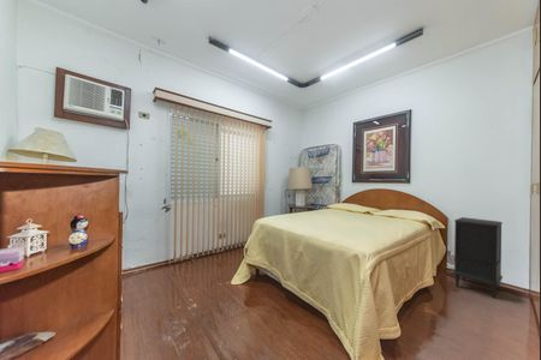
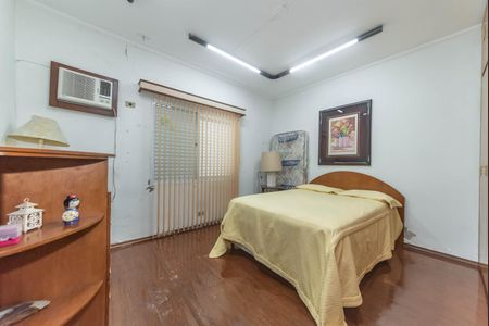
- nightstand [452,216,504,300]
